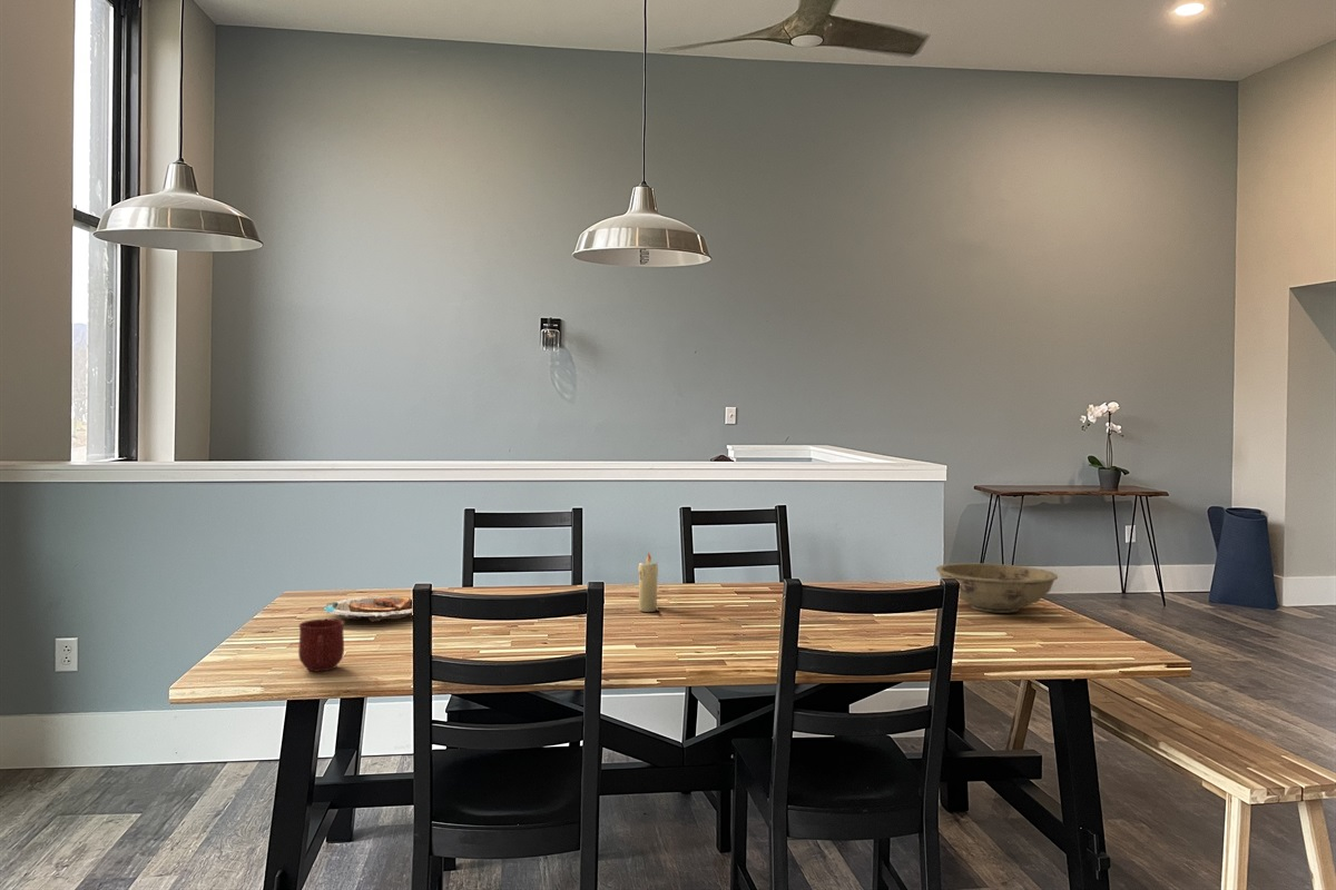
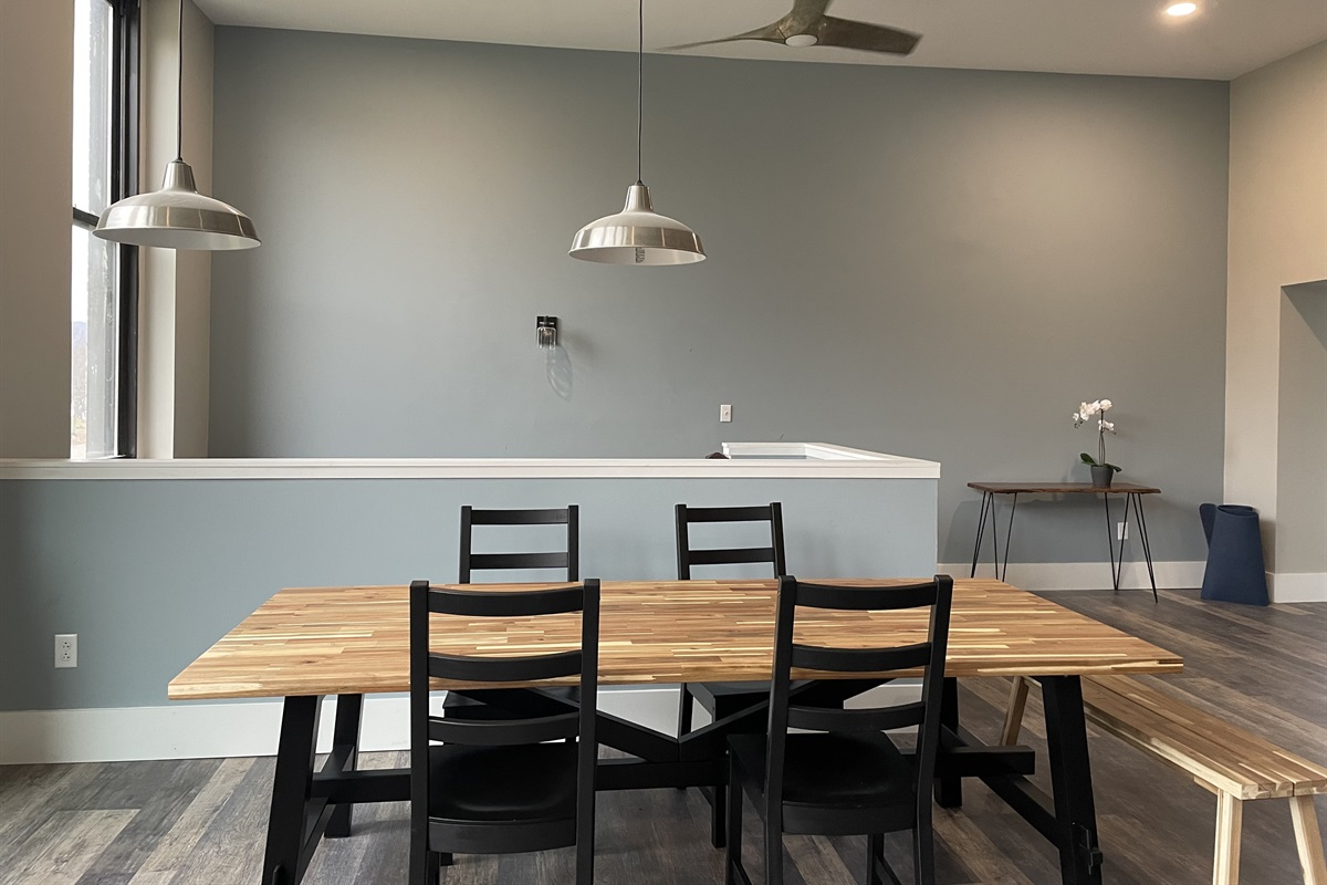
- candle [637,552,659,613]
- bowl [934,562,1059,614]
- mug [297,619,345,672]
- plate [323,595,413,623]
